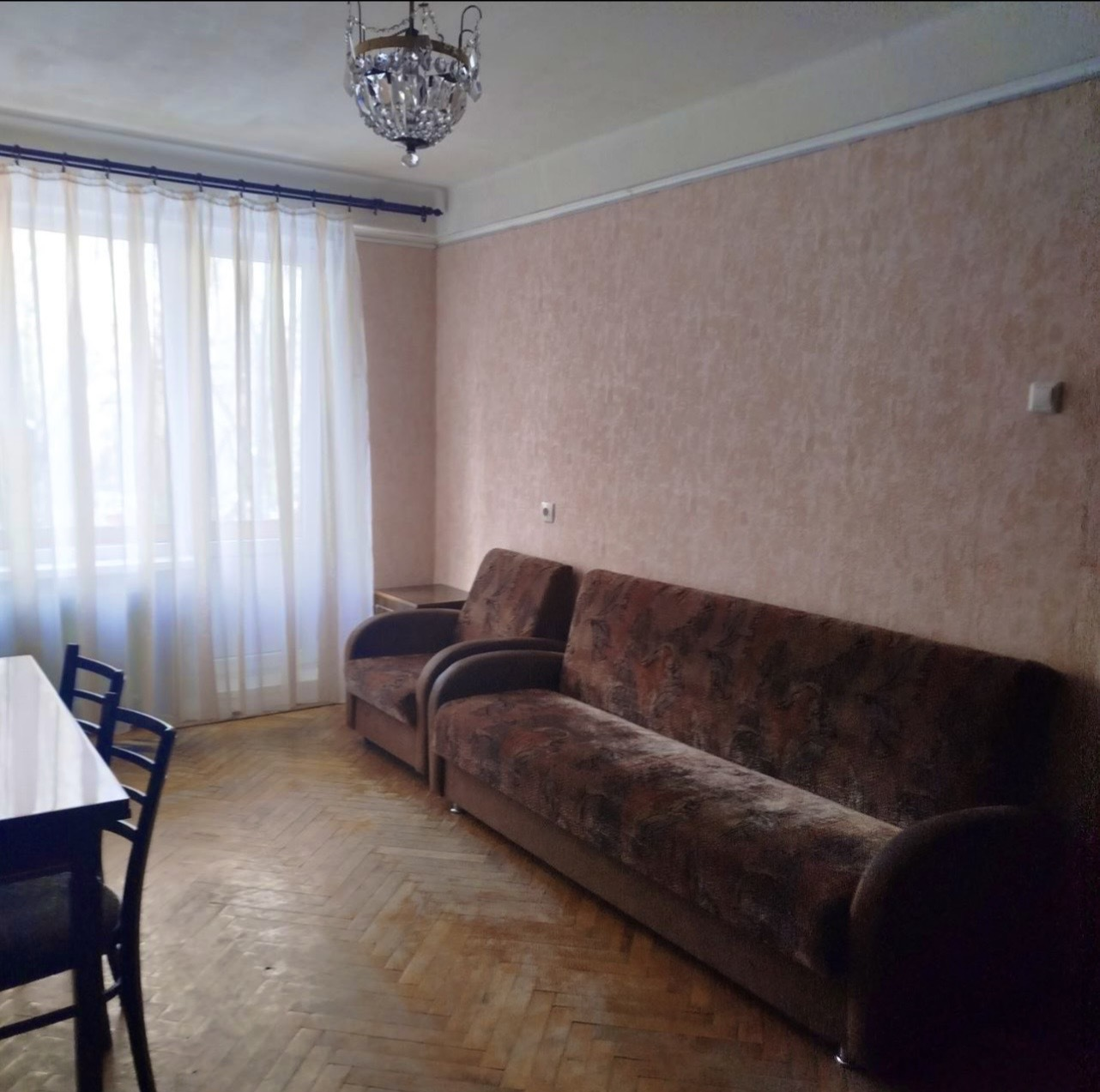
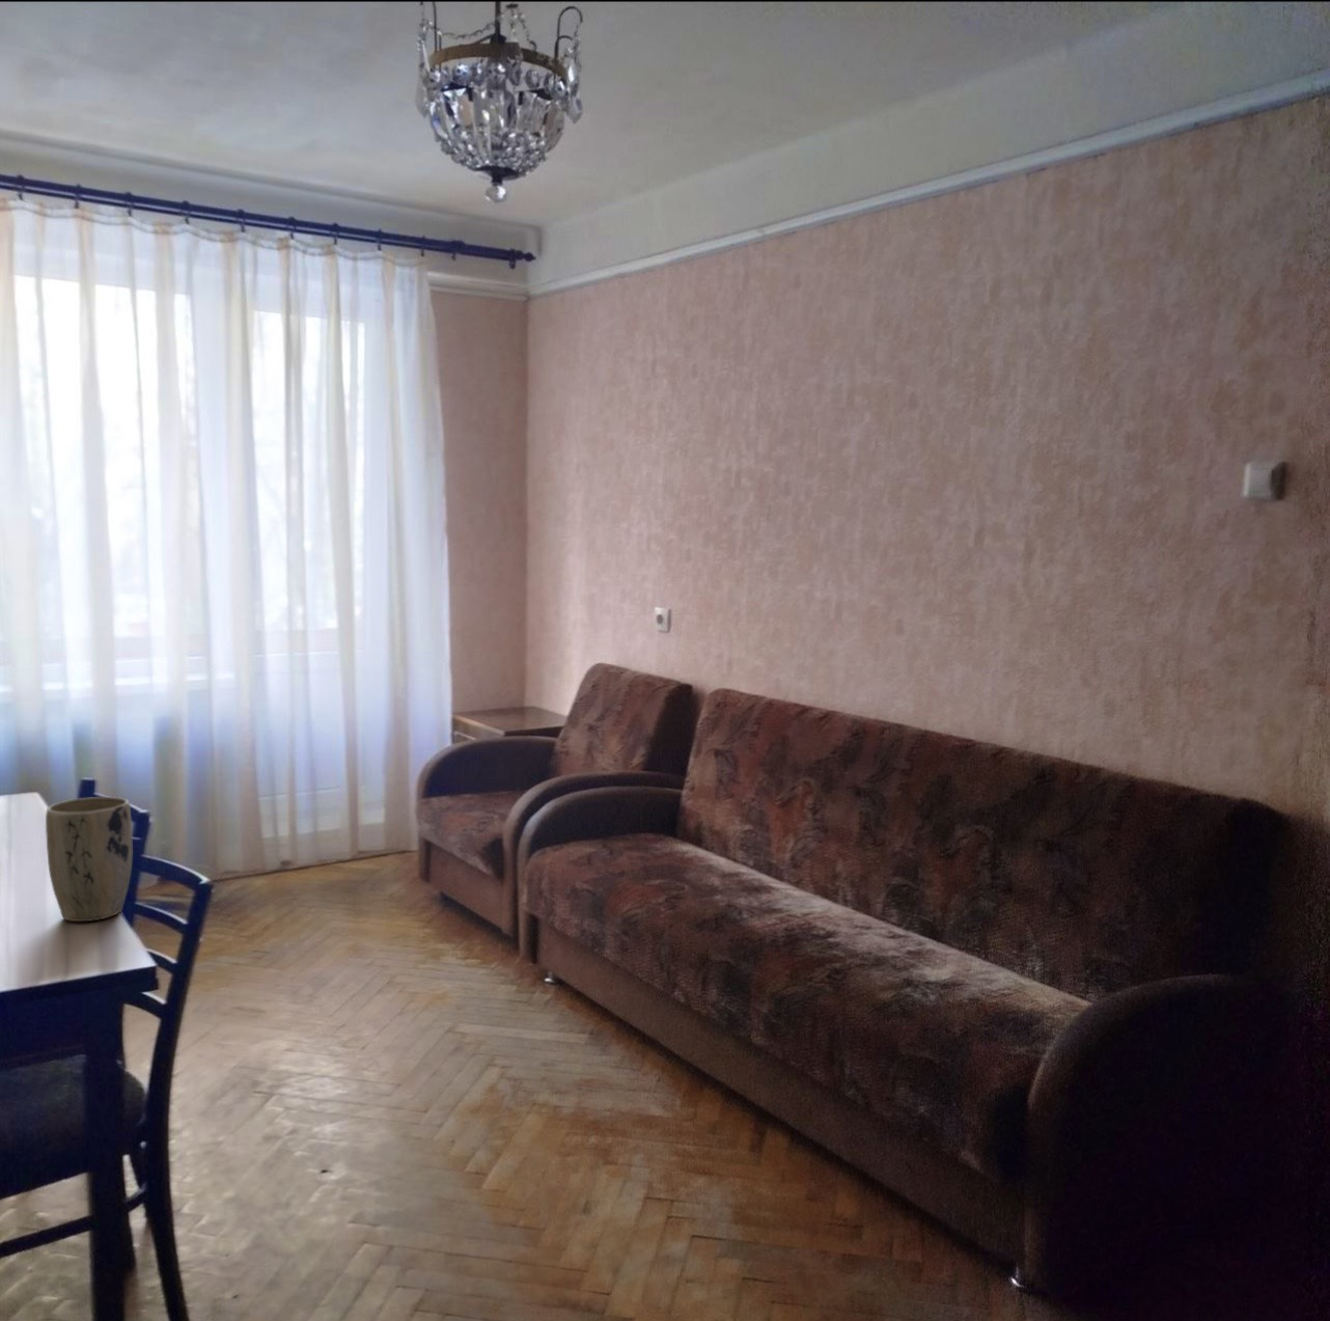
+ plant pot [45,796,133,923]
